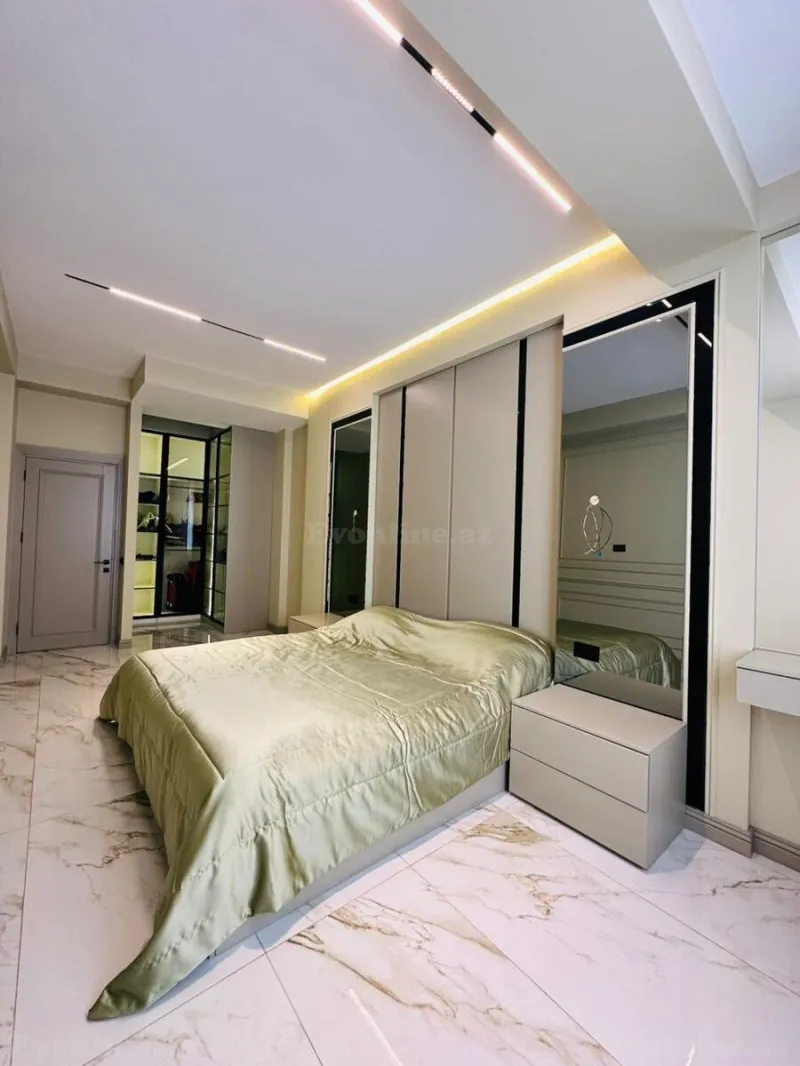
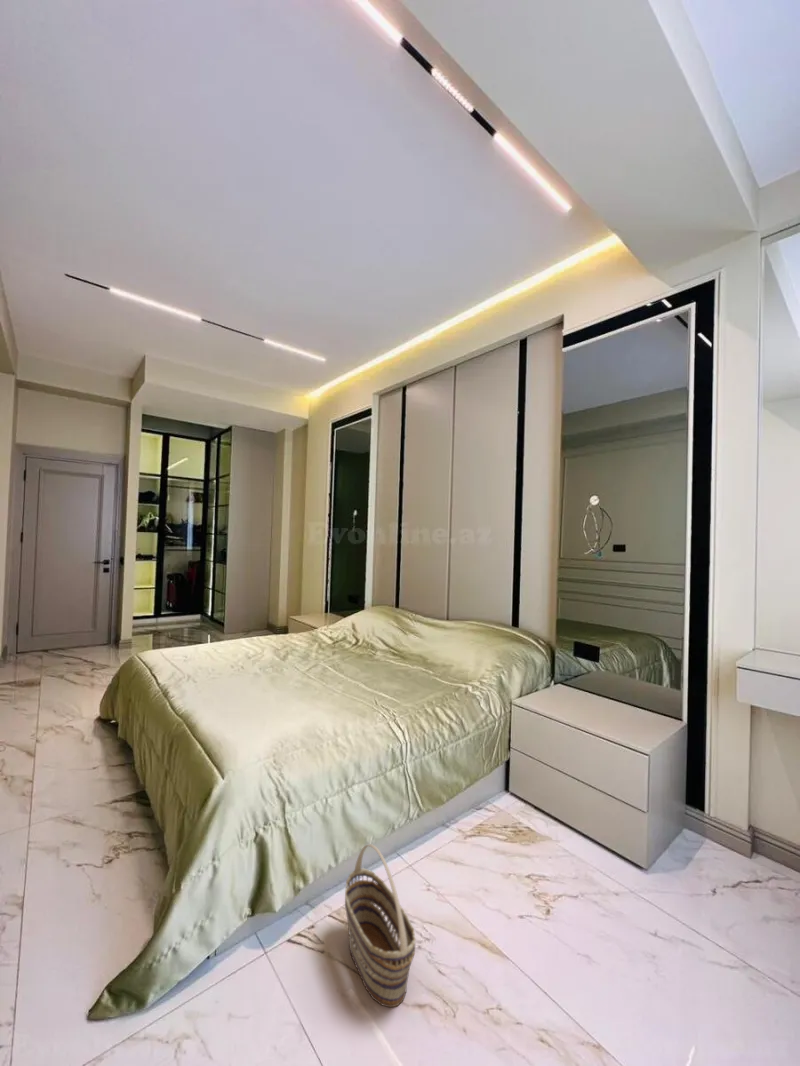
+ basket [344,843,416,1009]
